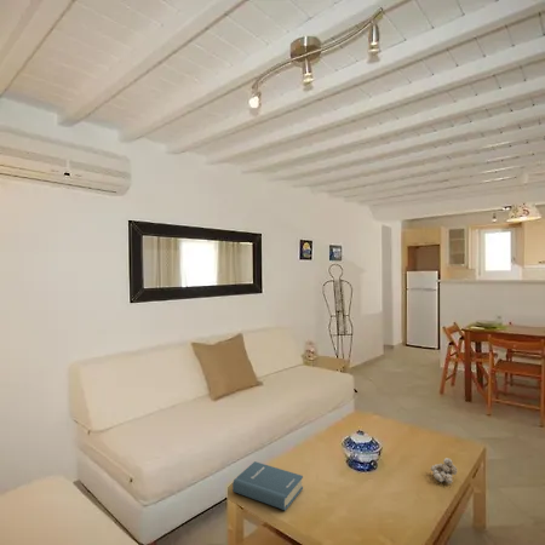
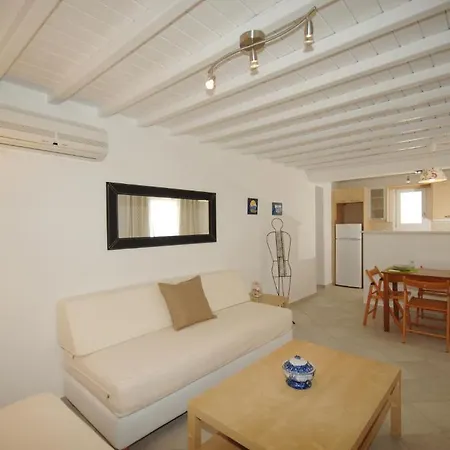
- hardback book [231,460,304,511]
- decorative ball [430,457,458,484]
